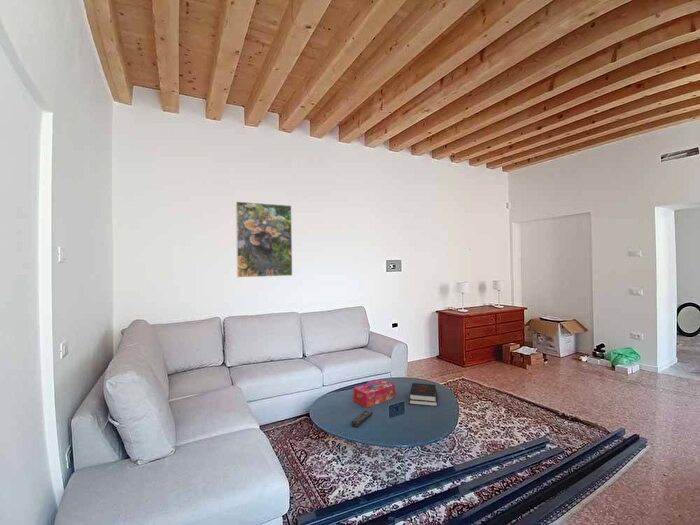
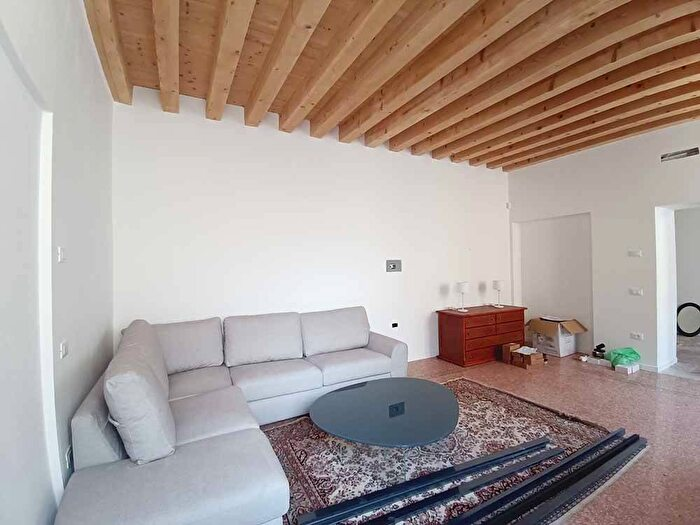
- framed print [235,200,293,278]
- hardback book [408,382,438,407]
- tissue box [352,378,396,409]
- remote control [350,410,374,428]
